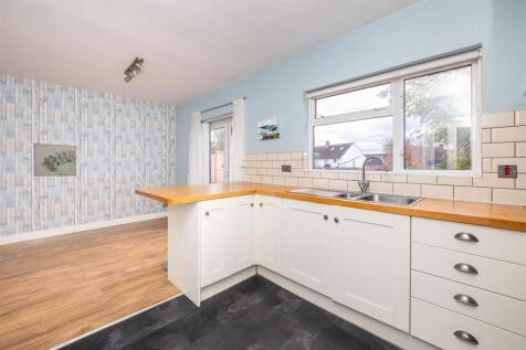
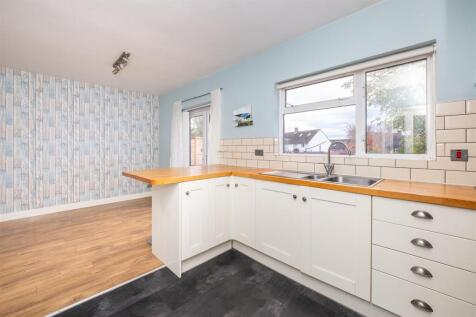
- wall art [33,142,77,178]
